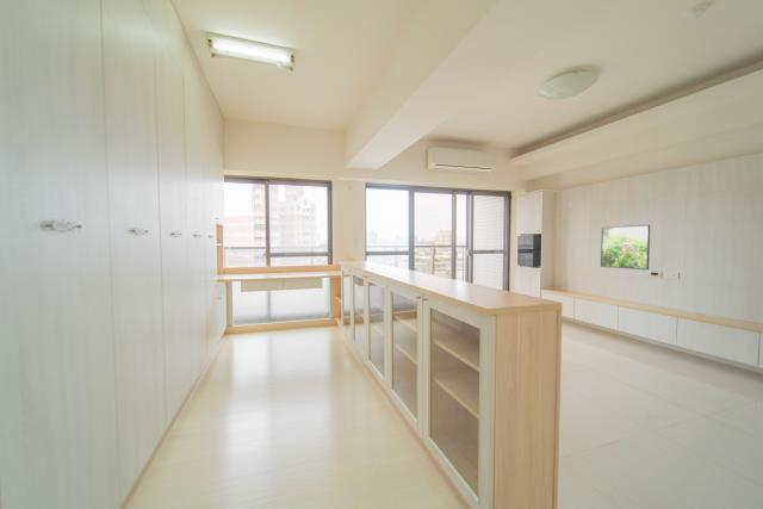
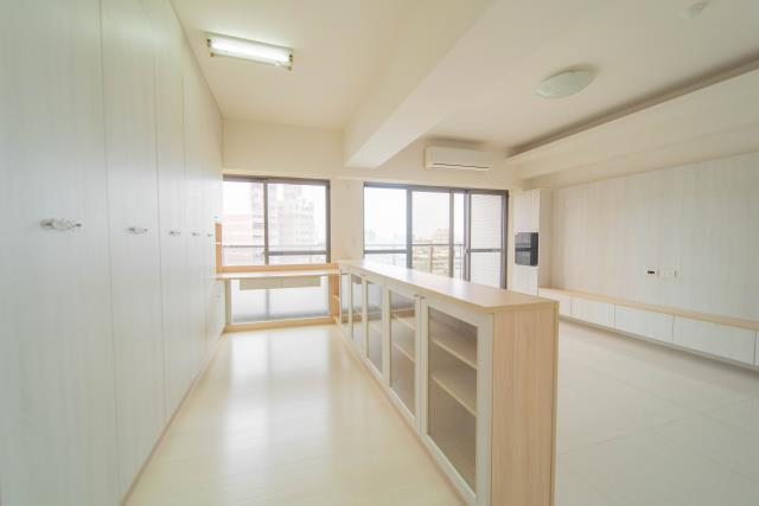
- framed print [600,224,651,271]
